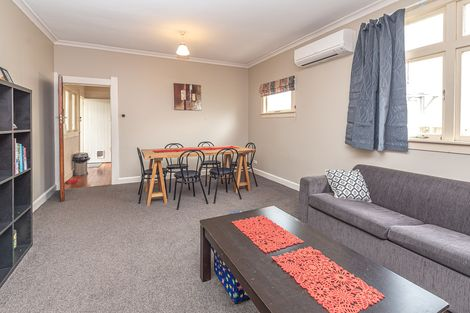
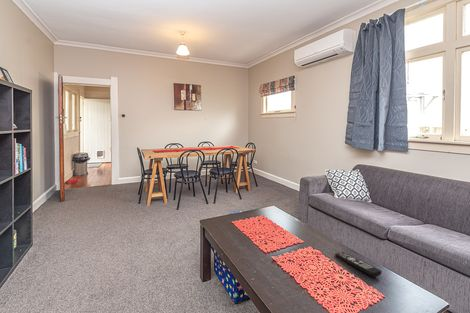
+ remote control [334,251,383,278]
